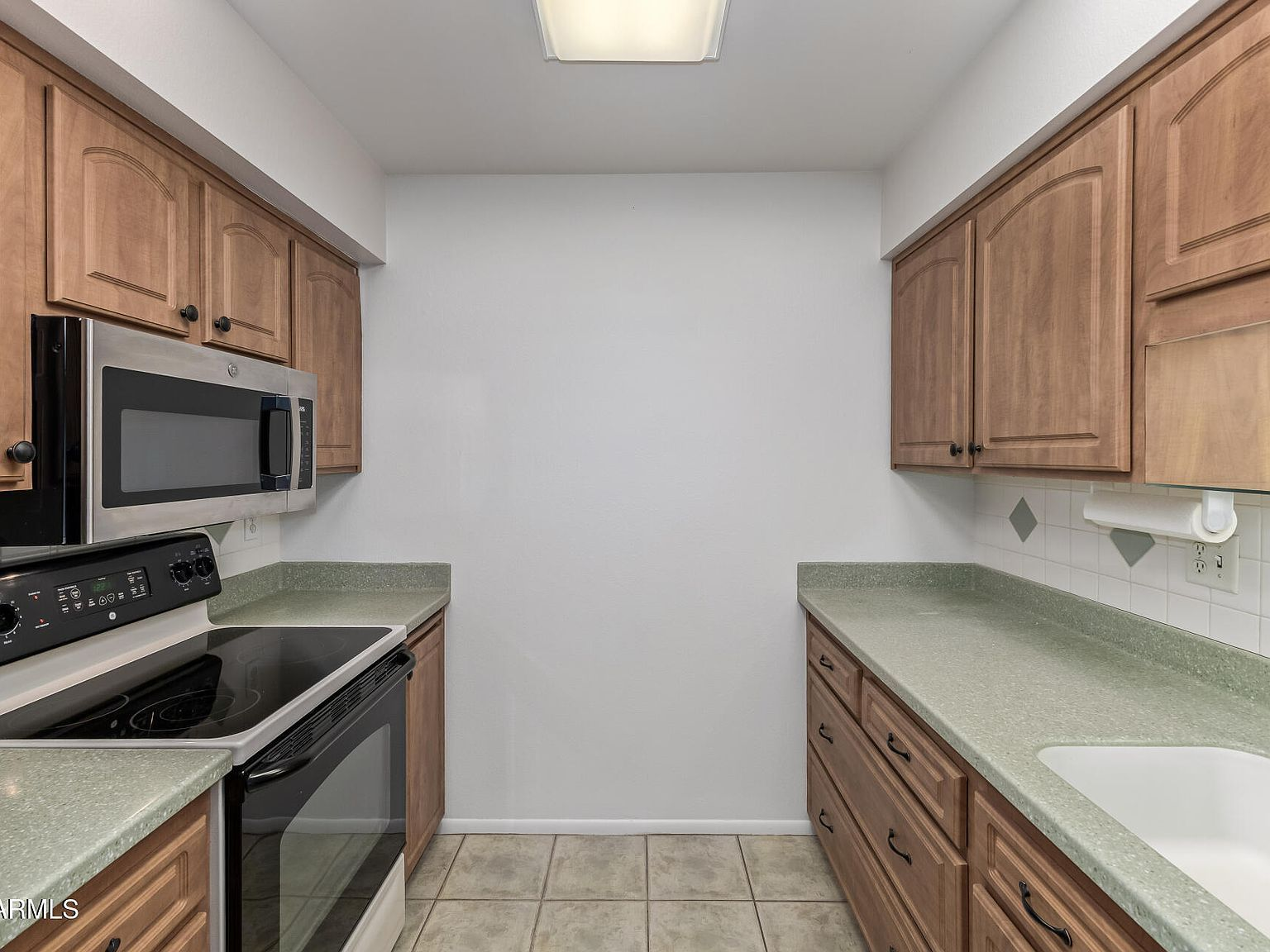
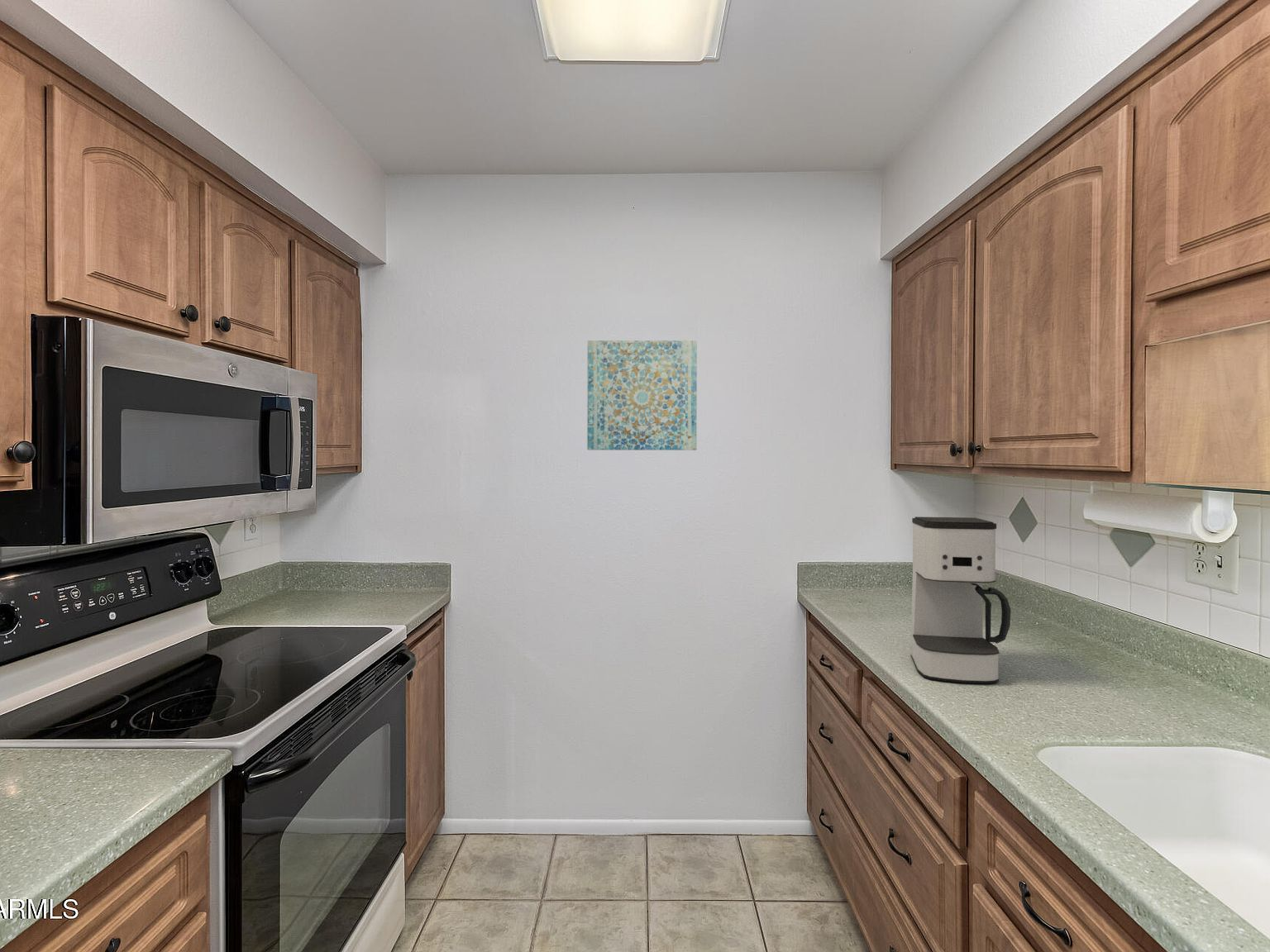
+ wall art [586,340,698,451]
+ coffee maker [910,516,1012,684]
